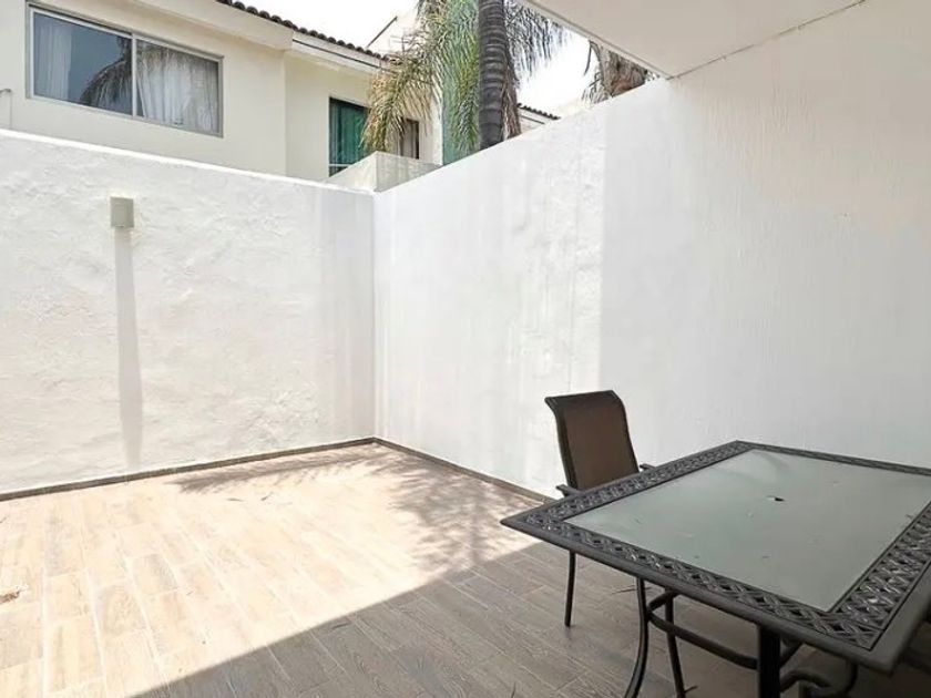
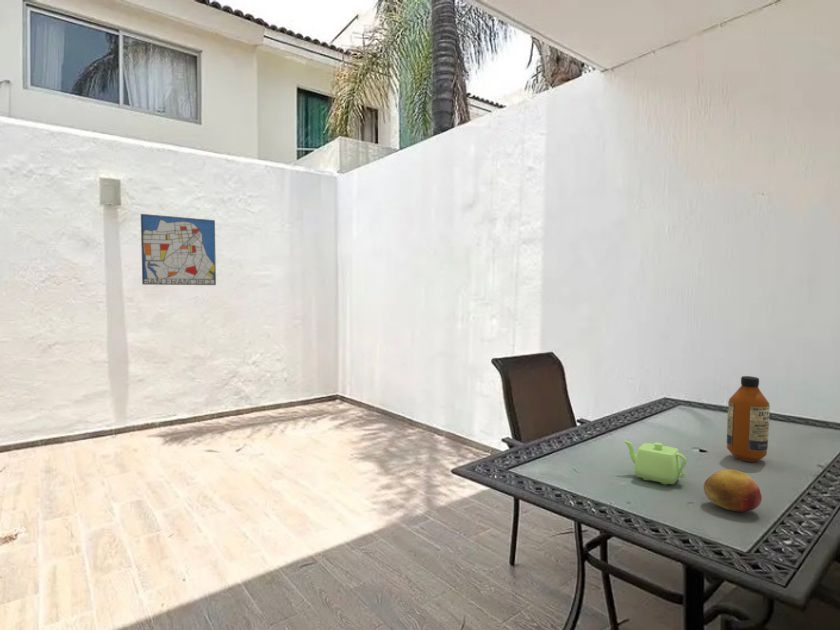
+ bottle [726,375,771,463]
+ fruit [703,468,763,513]
+ teapot [622,439,687,486]
+ wall art [140,213,217,286]
